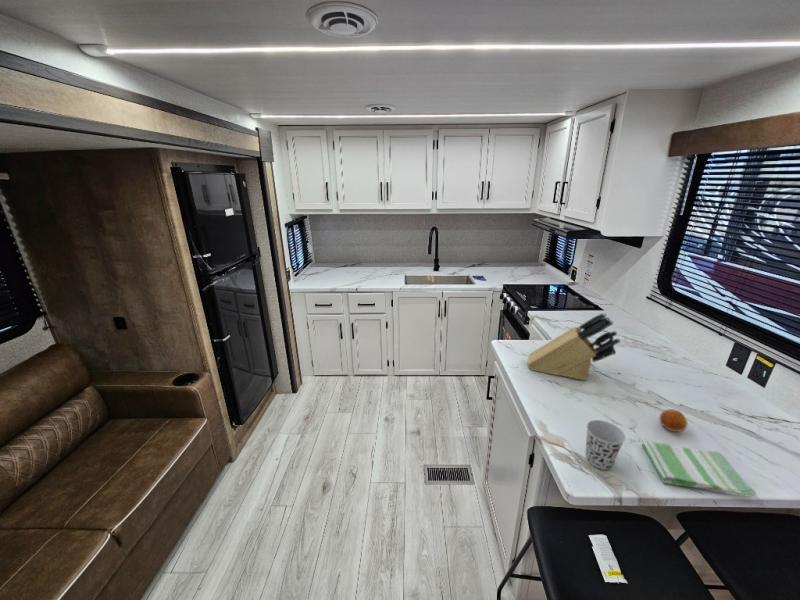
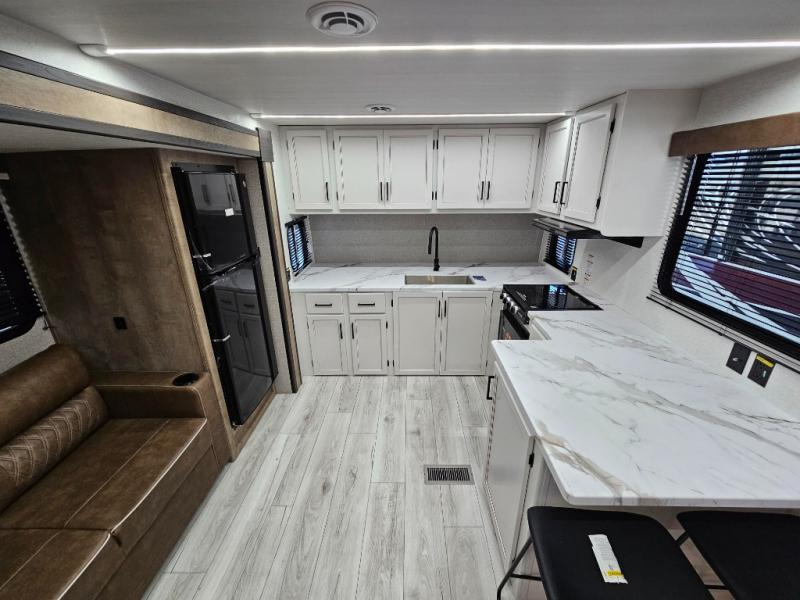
- knife block [526,312,621,381]
- dish towel [641,439,757,498]
- fruit [658,408,688,433]
- cup [585,419,627,471]
